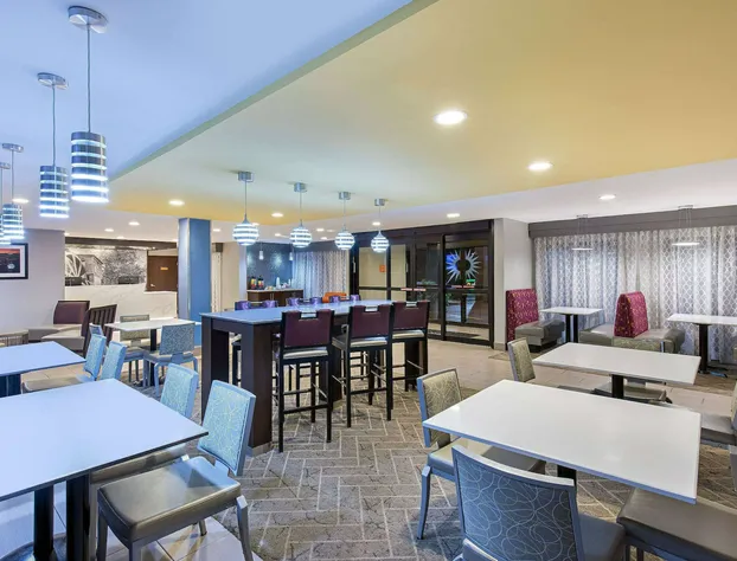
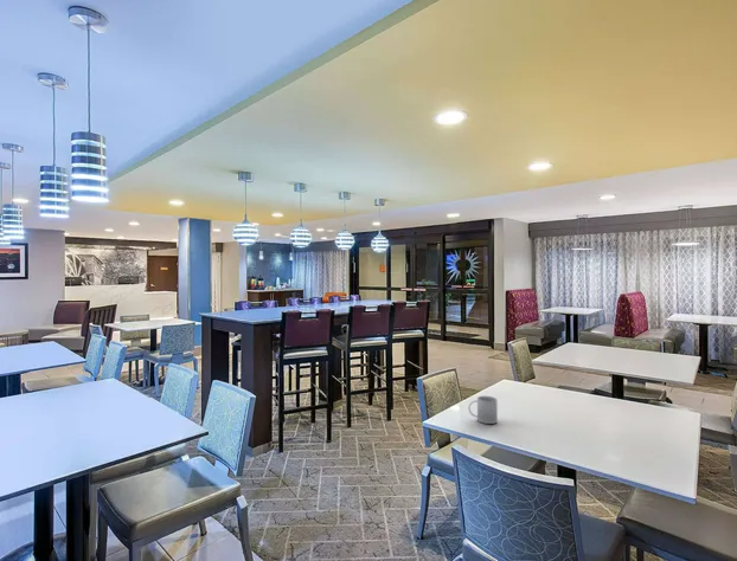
+ mug [468,395,499,425]
